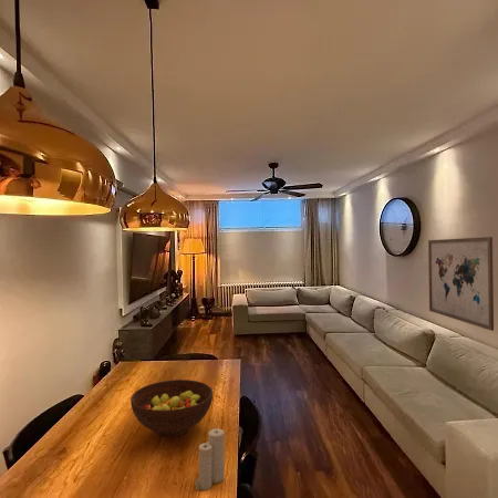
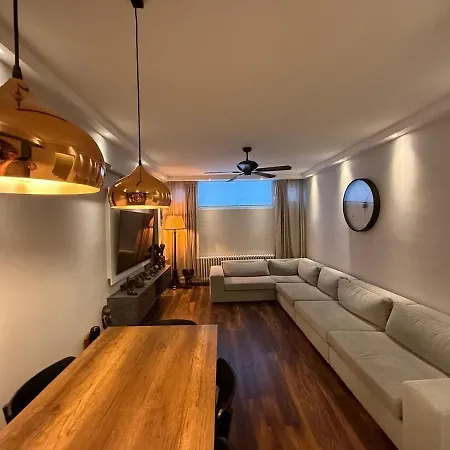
- candle [194,425,226,491]
- fruit bowl [129,378,214,438]
- wall art [427,236,495,332]
